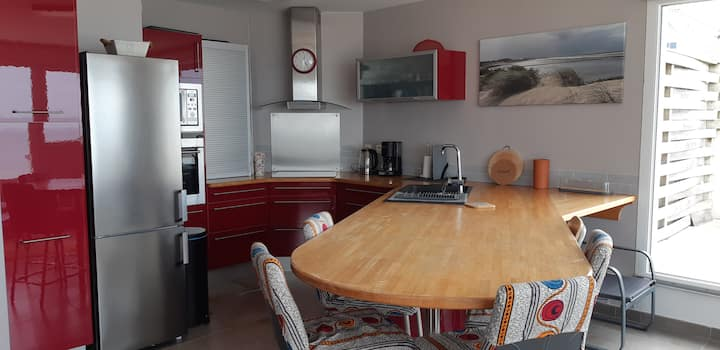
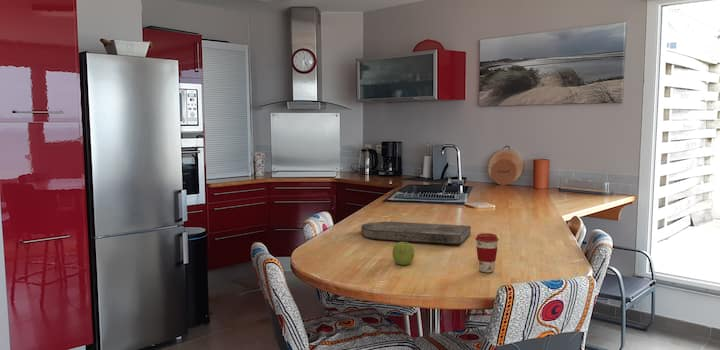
+ fruit [391,241,416,266]
+ cutting board [360,221,472,245]
+ coffee cup [474,232,500,273]
